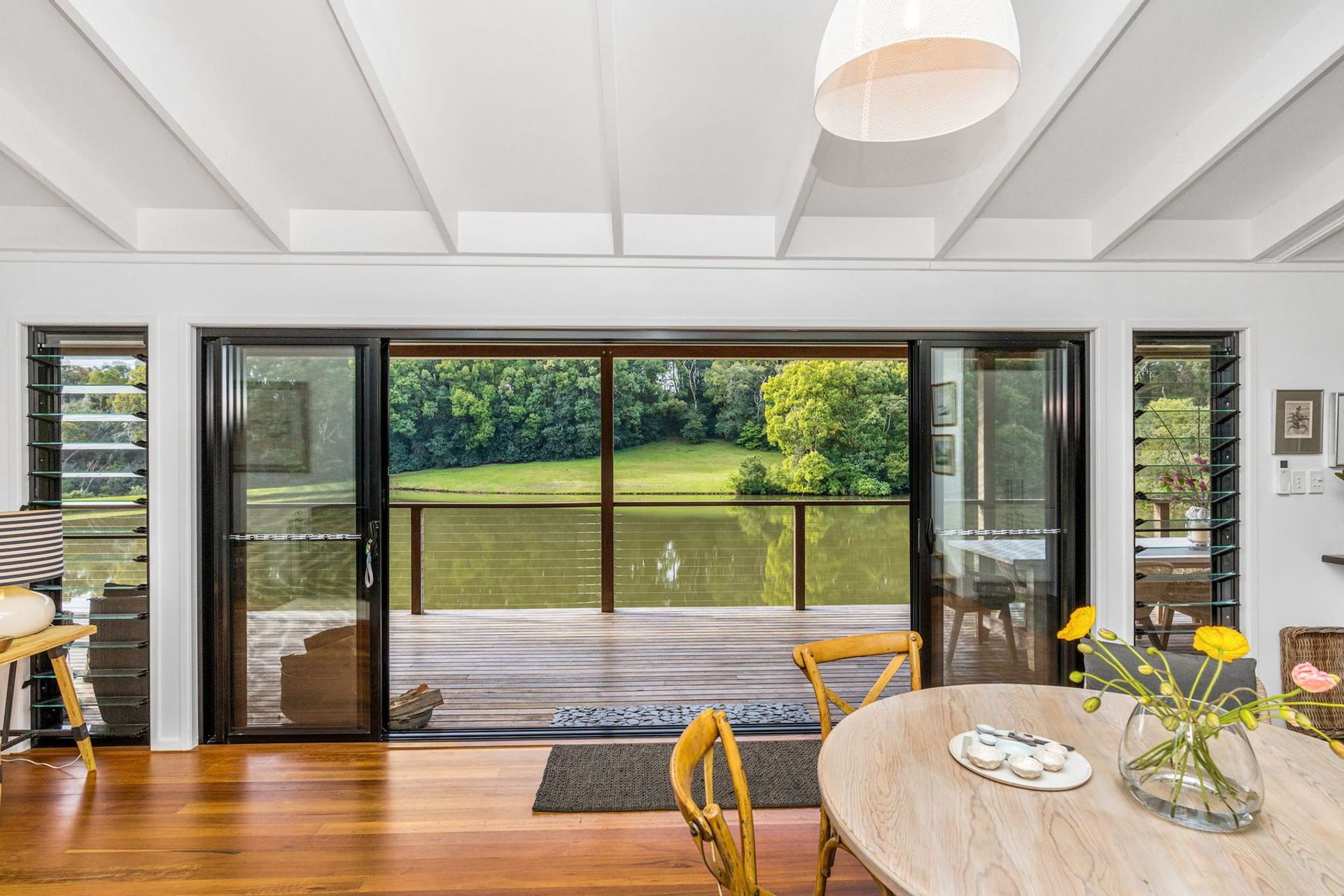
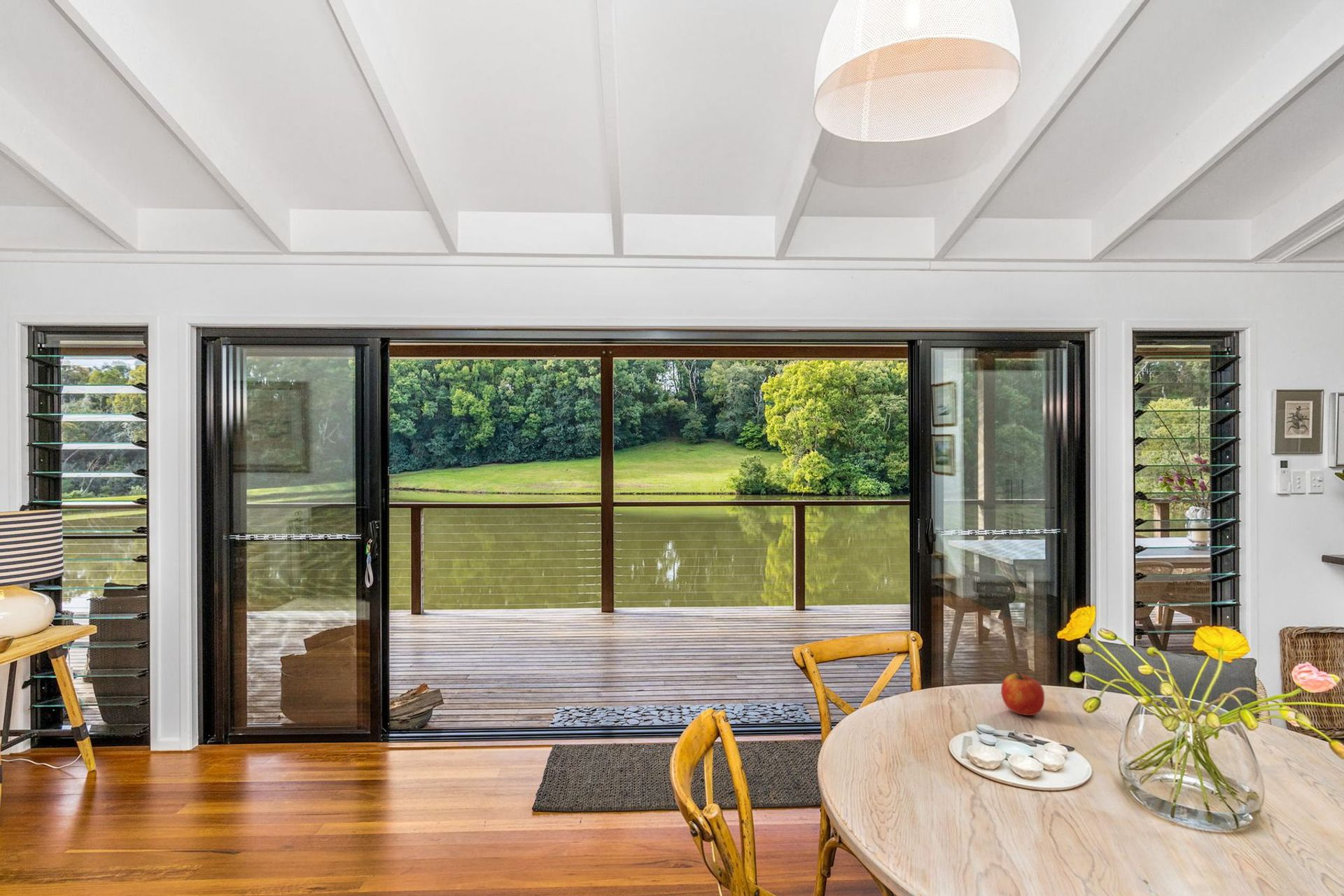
+ apple [1000,671,1045,716]
